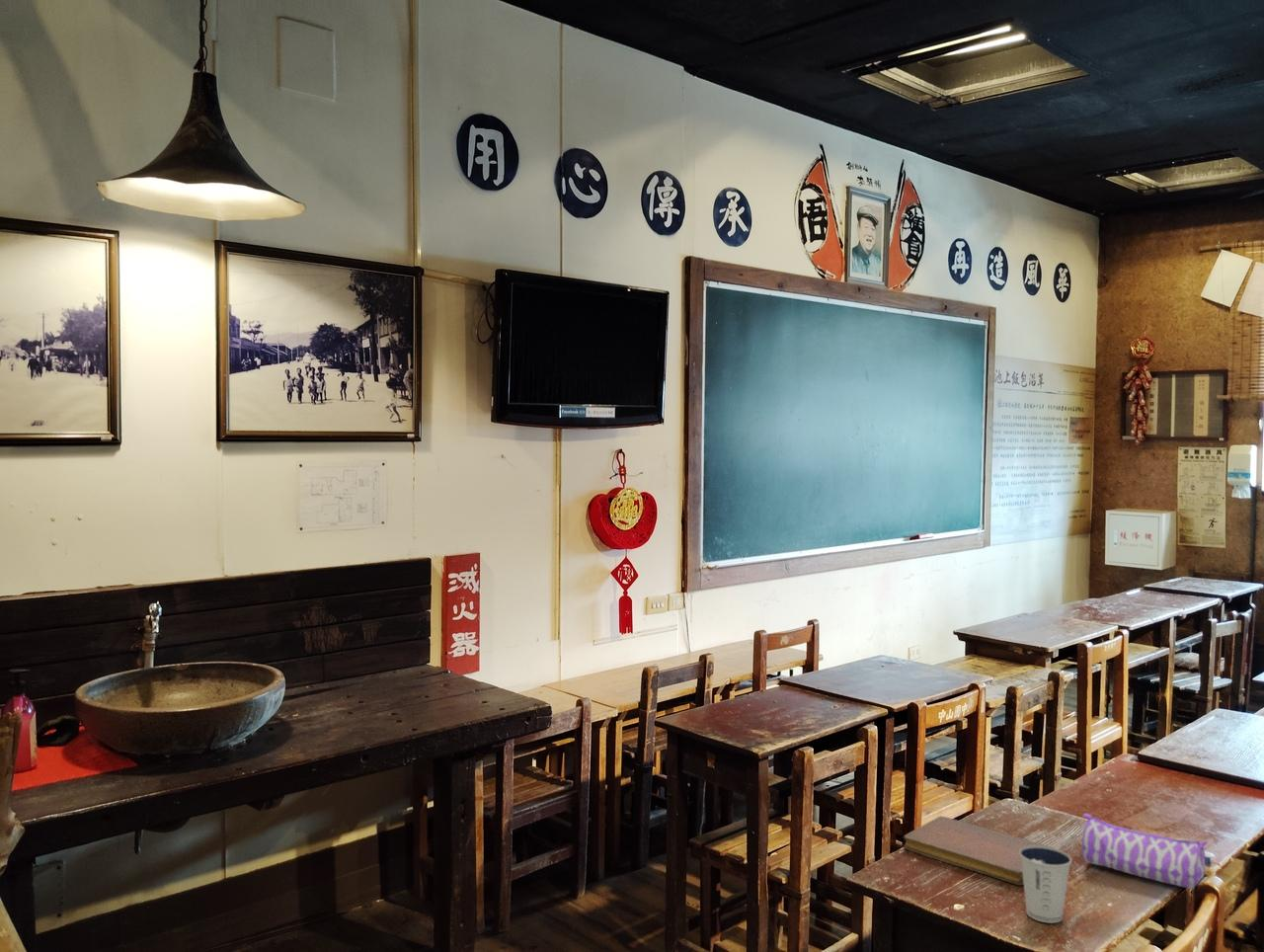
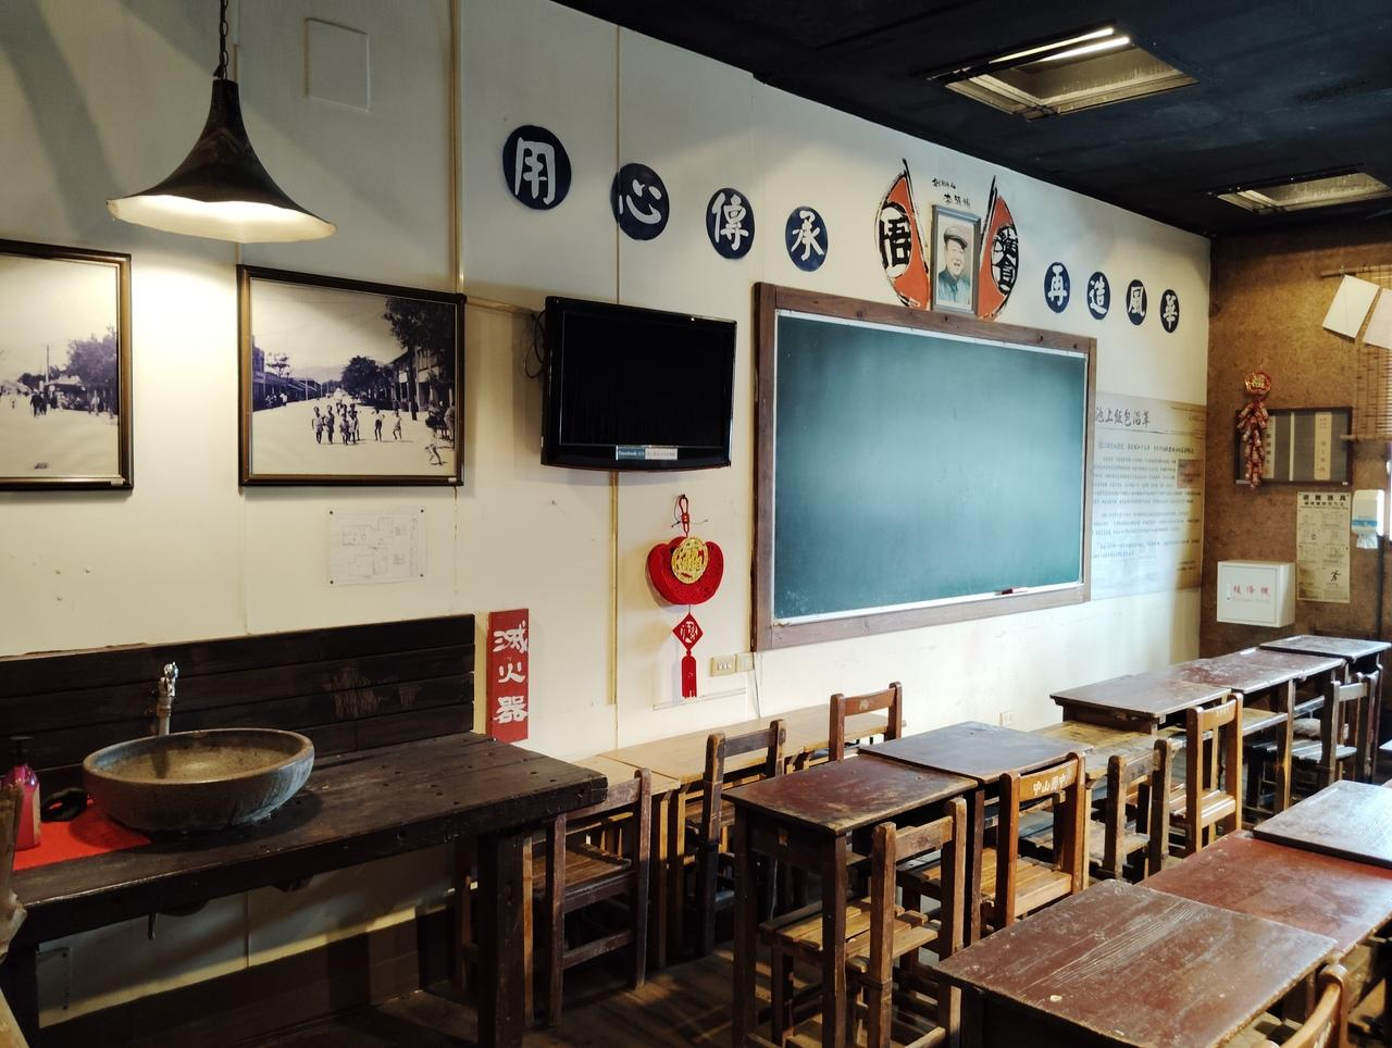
- pencil case [1081,812,1212,891]
- notebook [903,815,1056,886]
- dixie cup [1019,845,1072,924]
